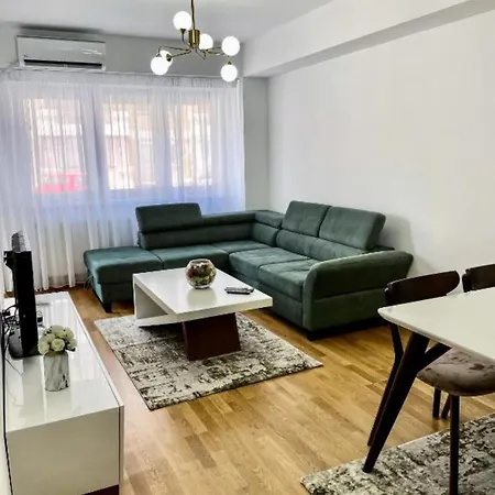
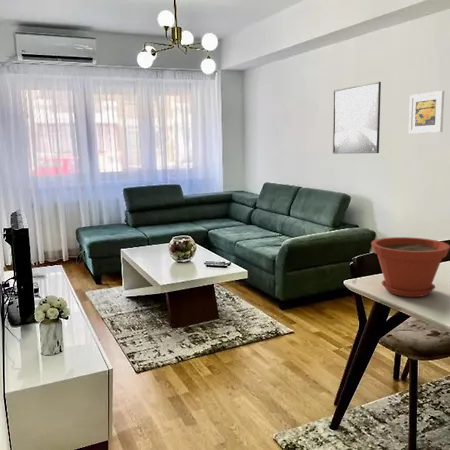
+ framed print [332,81,382,155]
+ plant pot [370,236,450,298]
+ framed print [408,90,445,135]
